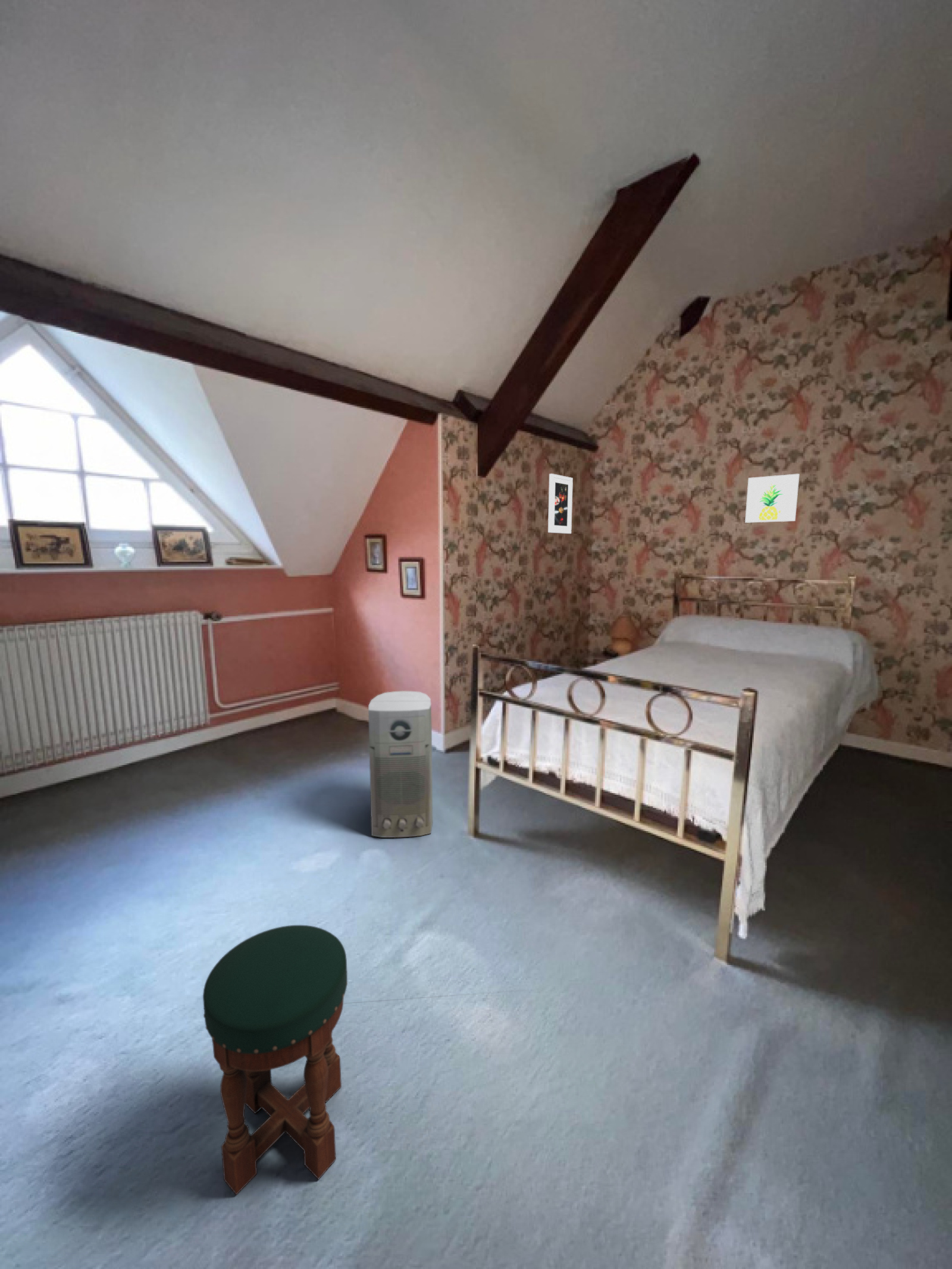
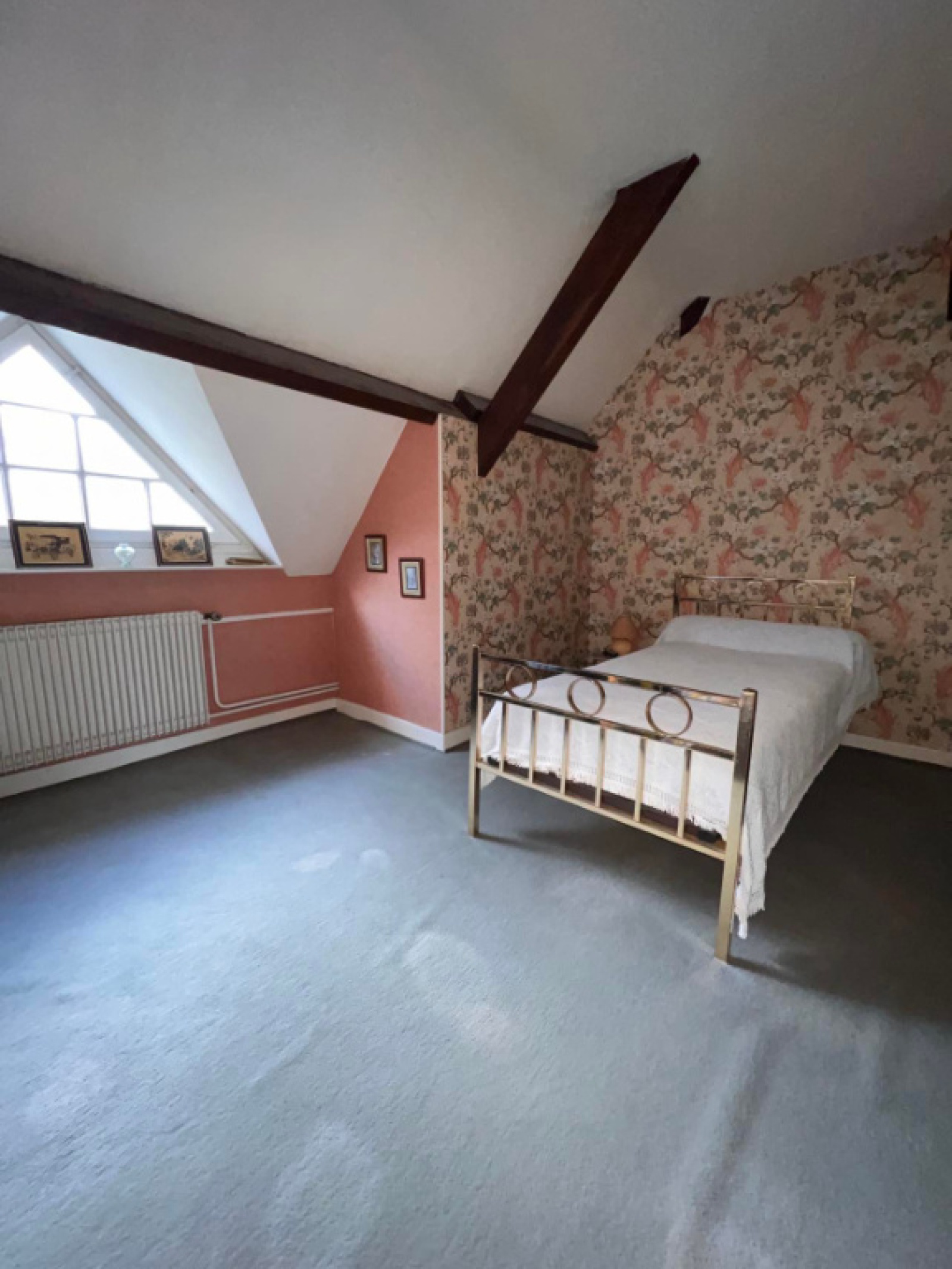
- stool [202,925,348,1196]
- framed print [547,473,574,534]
- wall art [744,473,800,524]
- air purifier [368,691,433,838]
